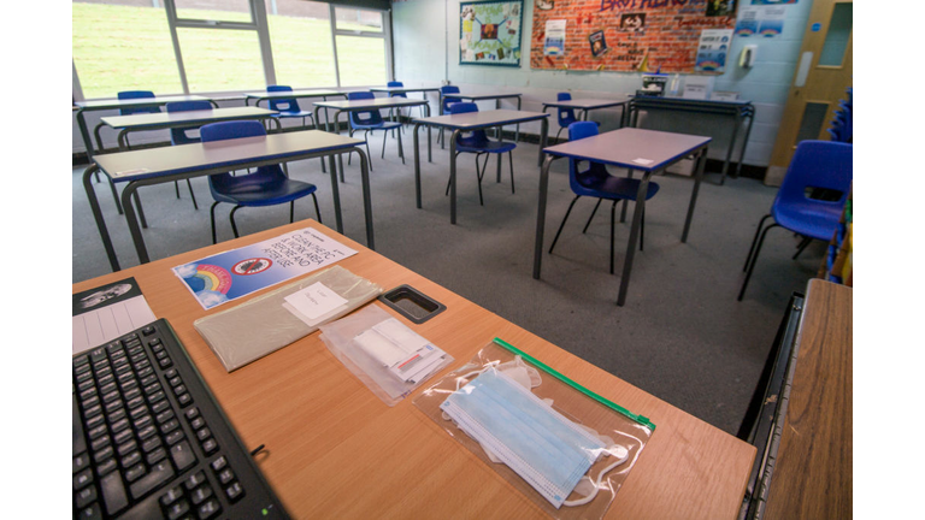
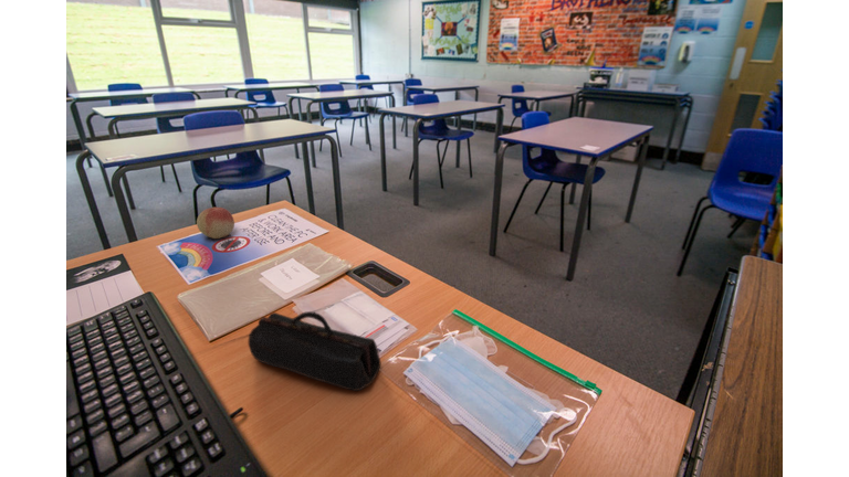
+ pencil case [248,310,381,392]
+ fruit [196,206,235,240]
